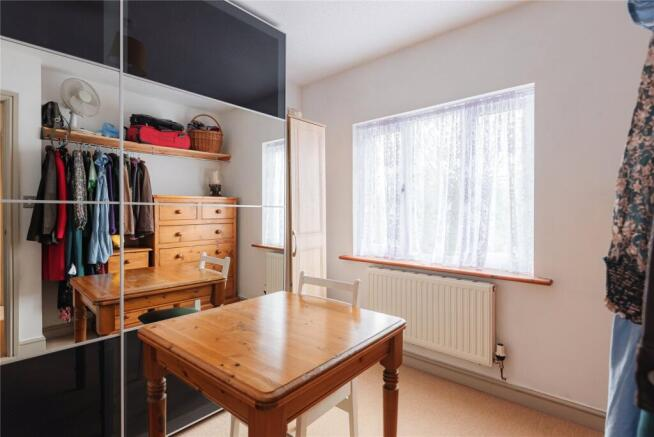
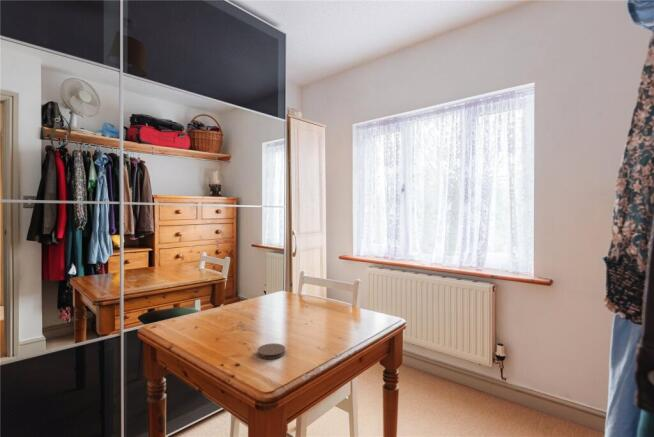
+ coaster [256,342,286,360]
